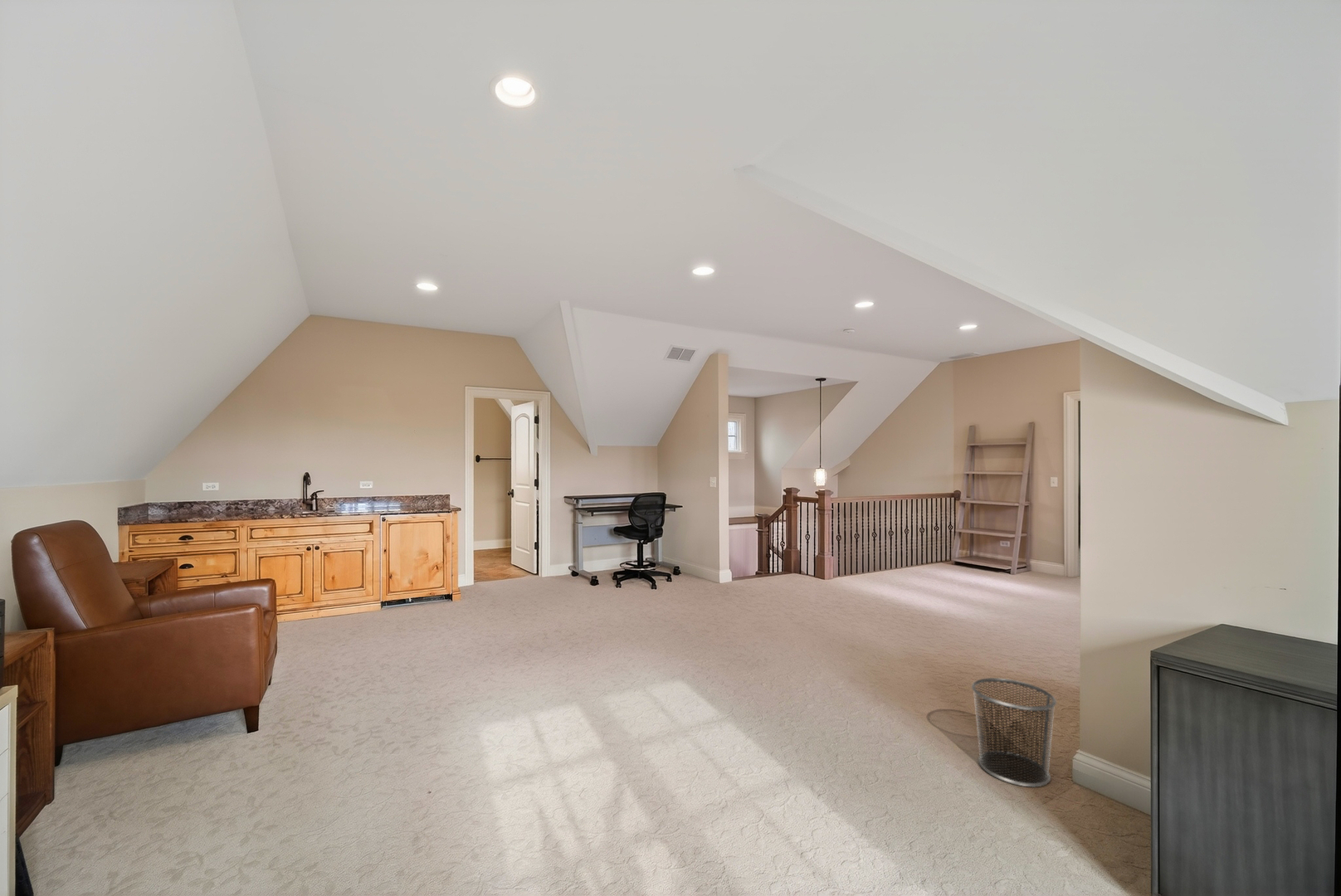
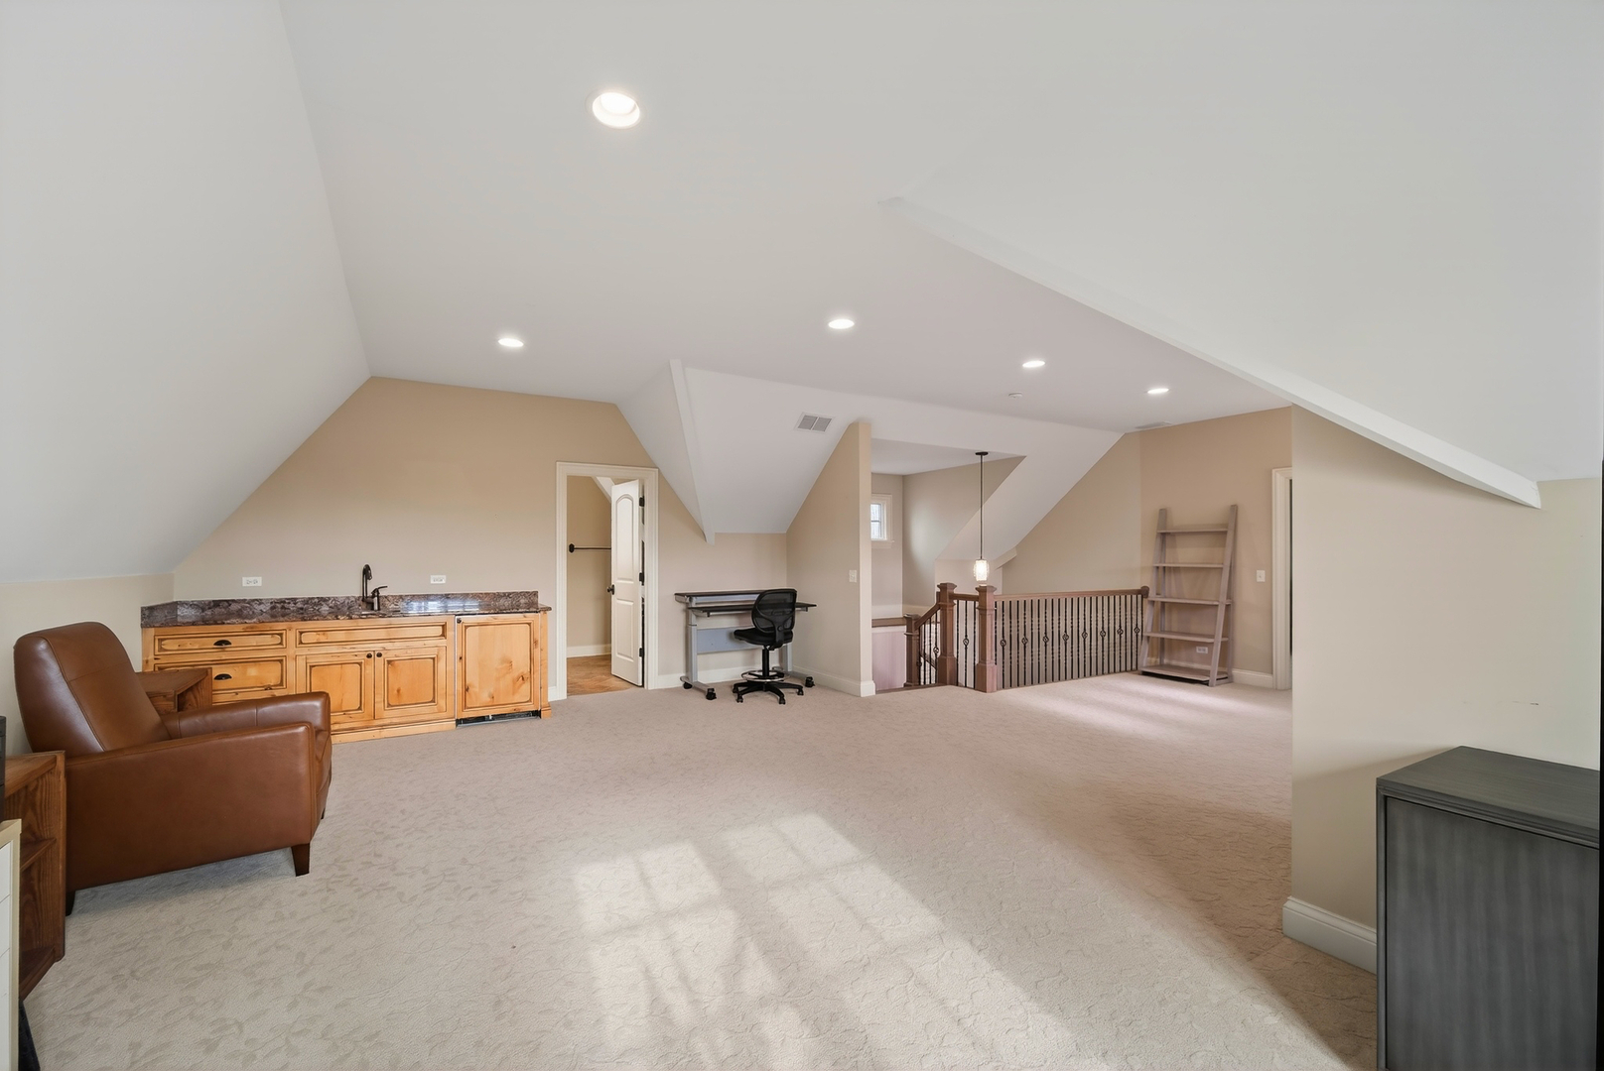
- waste bin [971,677,1057,787]
